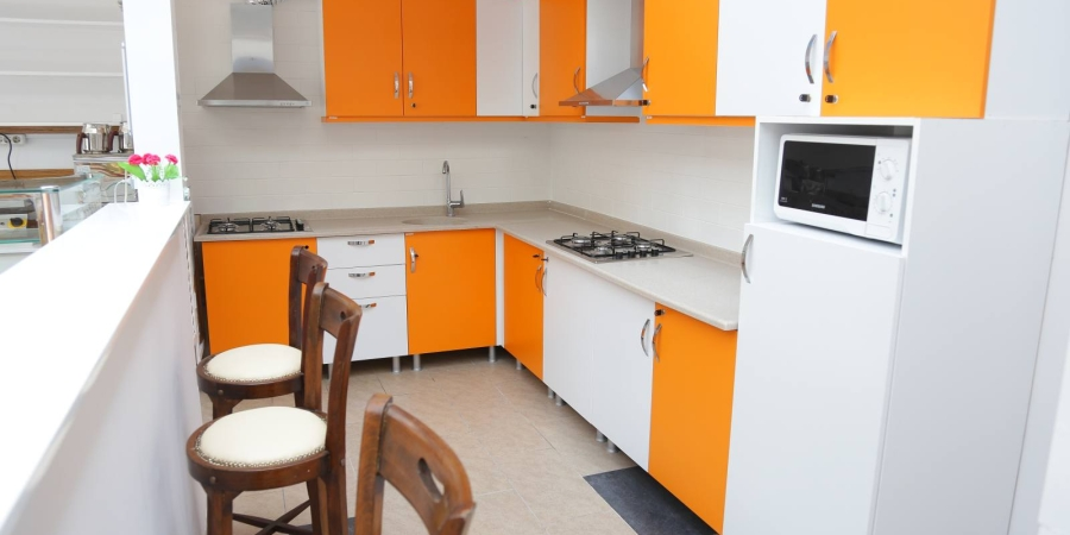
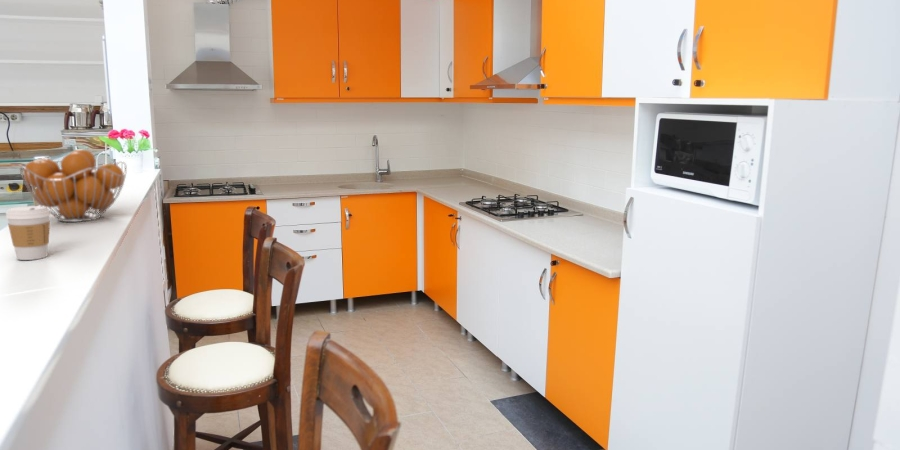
+ coffee cup [5,205,51,261]
+ fruit basket [19,148,128,223]
